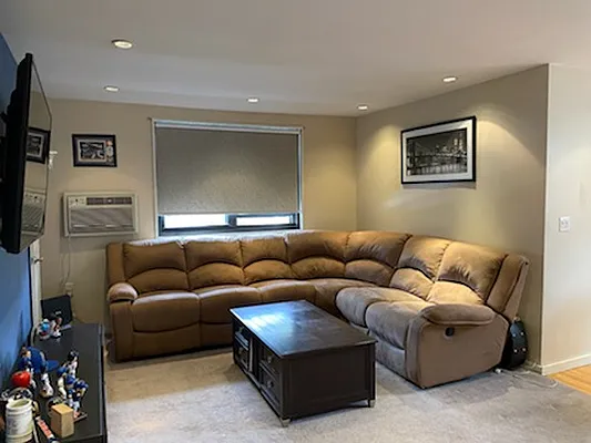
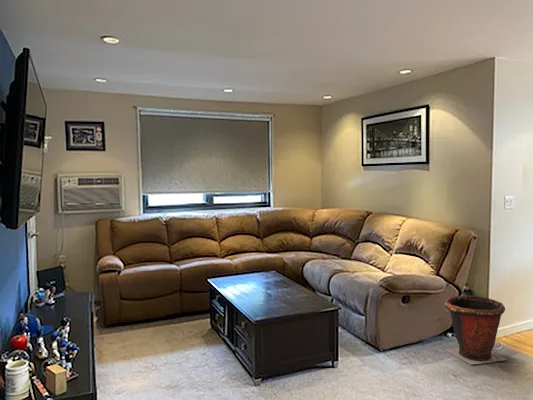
+ waste bin [444,294,508,365]
